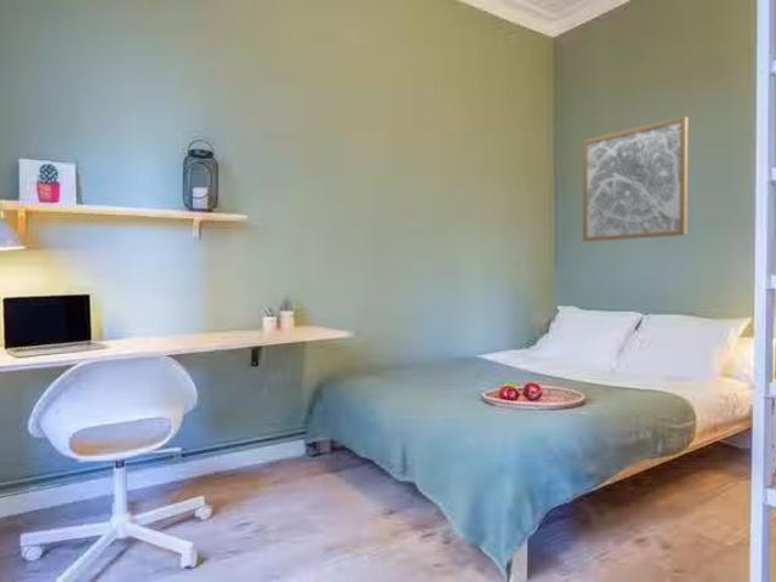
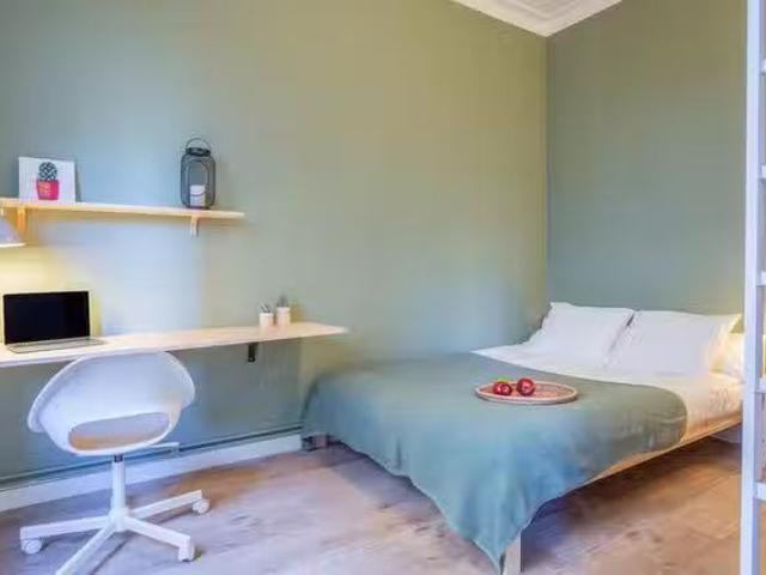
- wall art [582,115,689,242]
